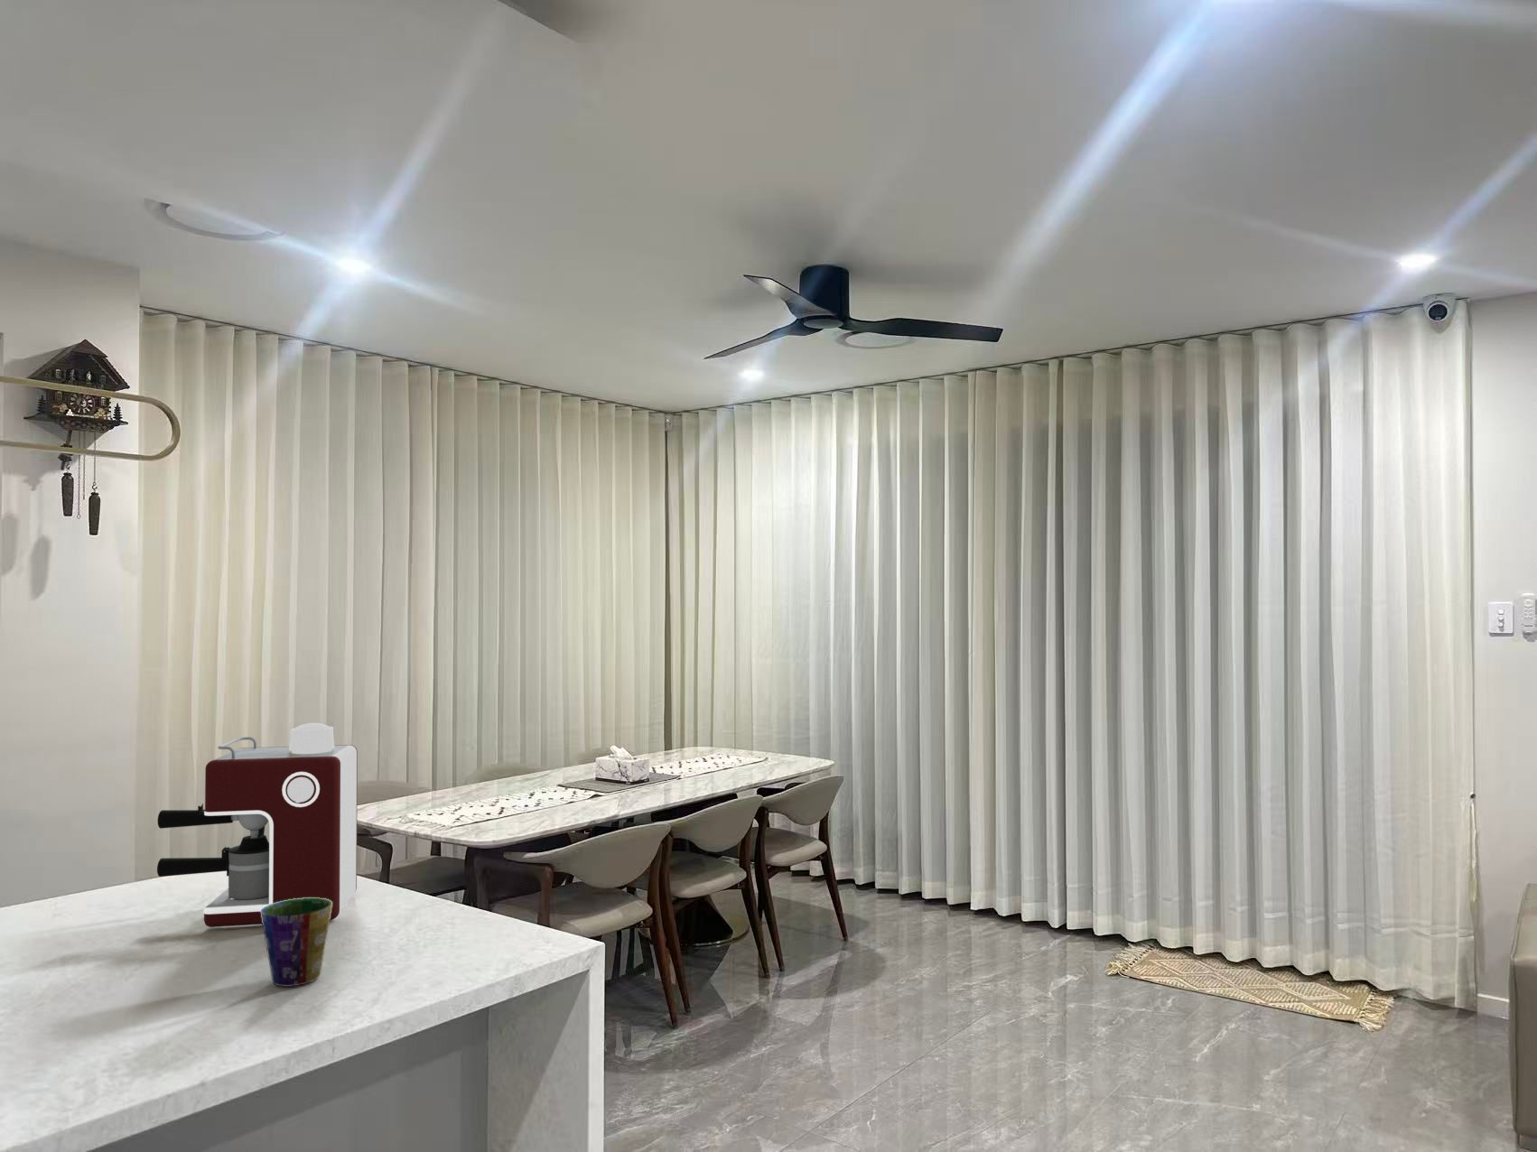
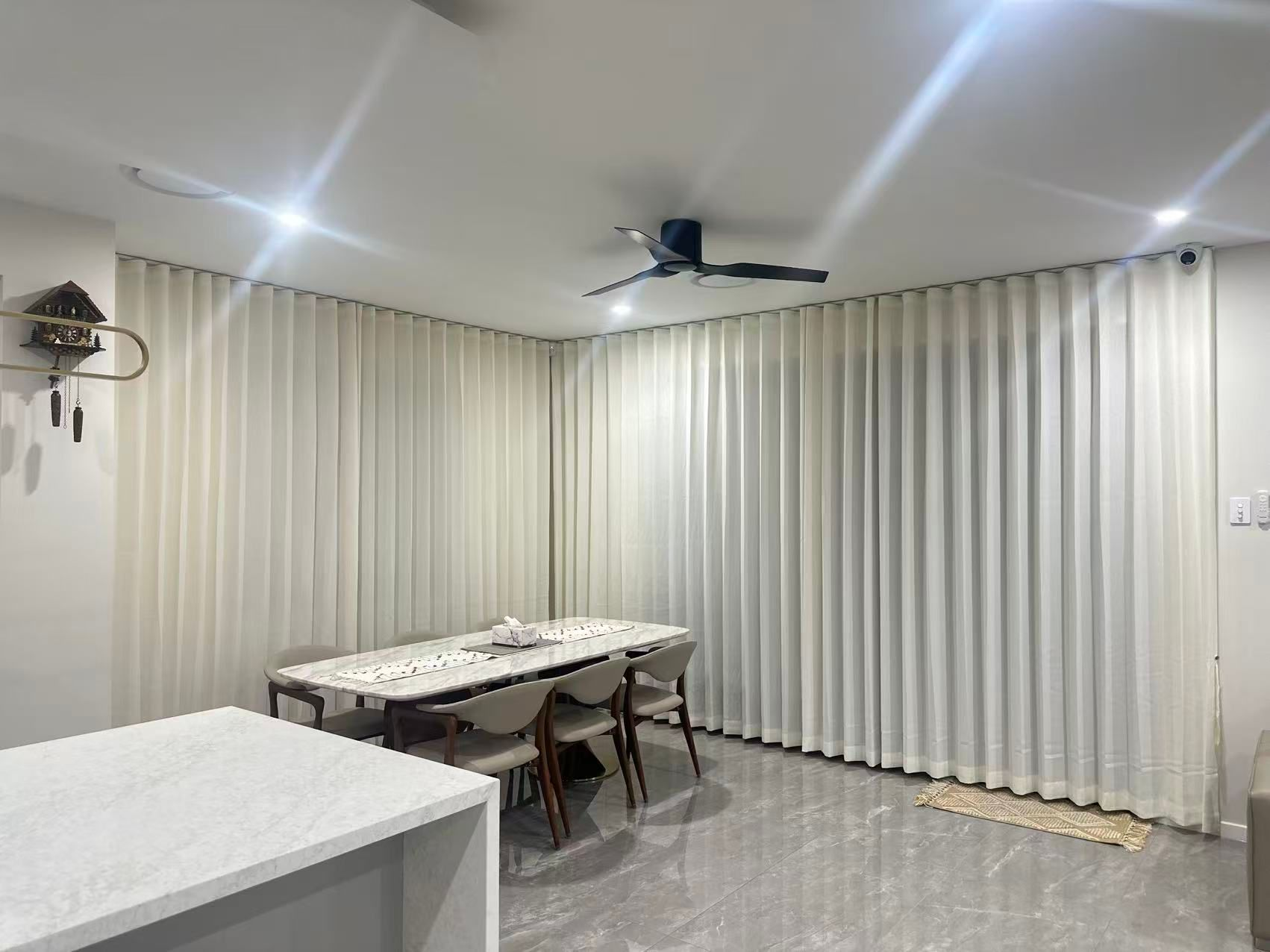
- cup [260,898,333,987]
- coffee maker [156,722,358,928]
